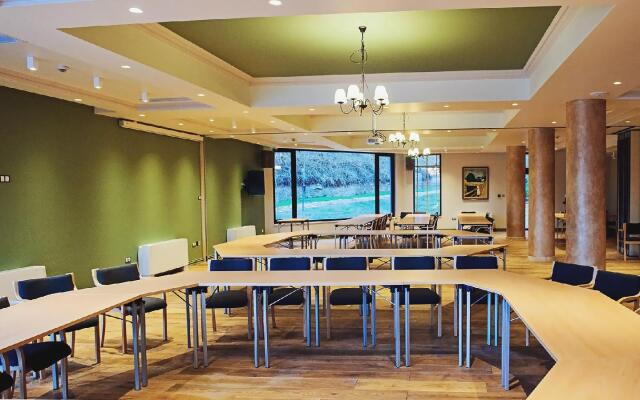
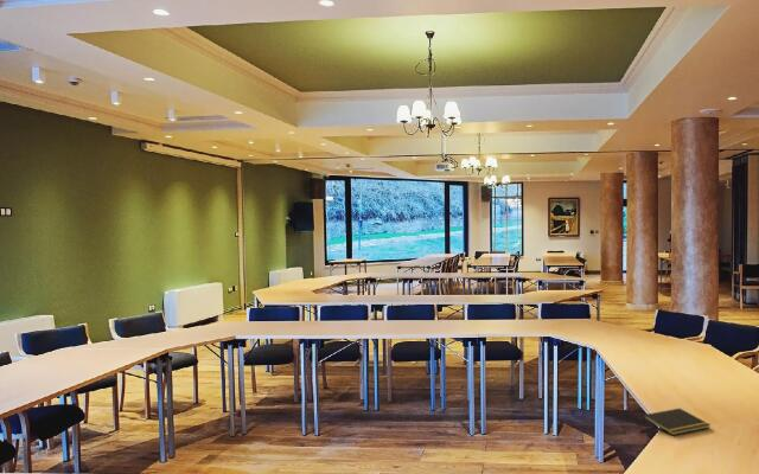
+ notepad [642,408,712,436]
